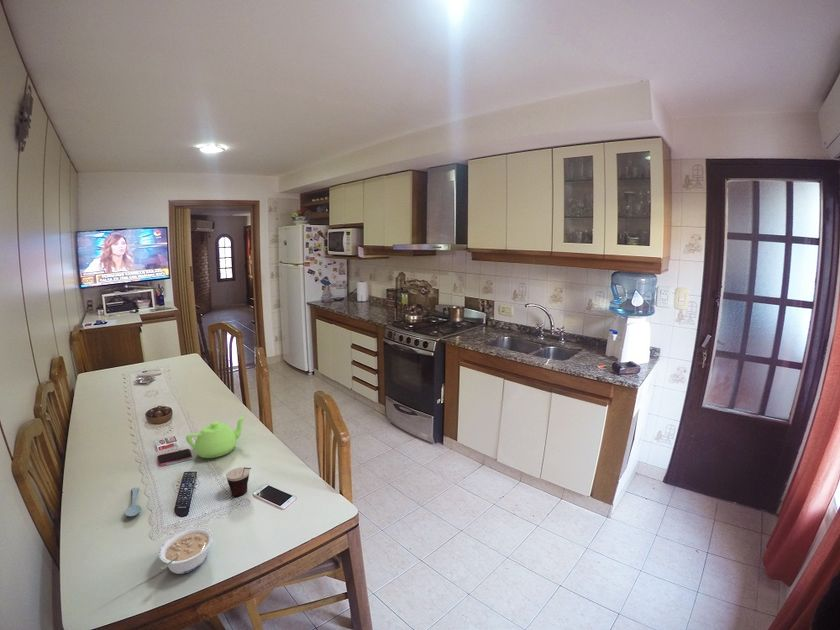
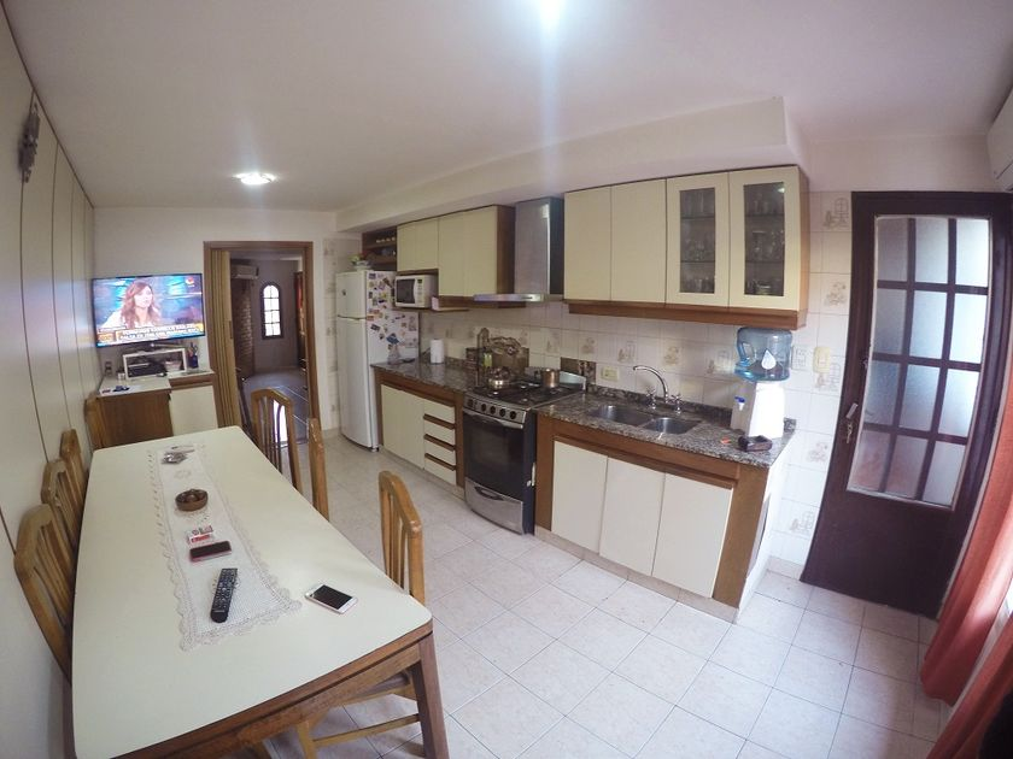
- teapot [185,415,247,459]
- cup [225,466,252,497]
- legume [158,526,214,575]
- spoon [124,487,142,517]
